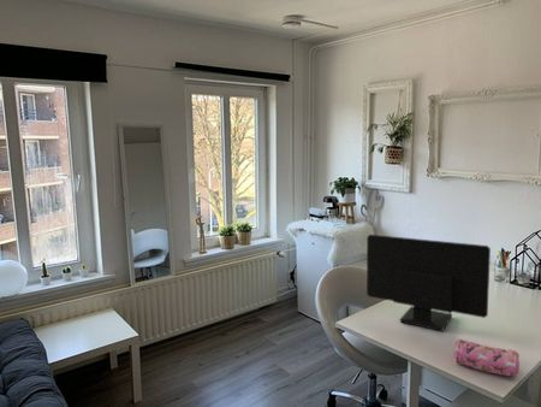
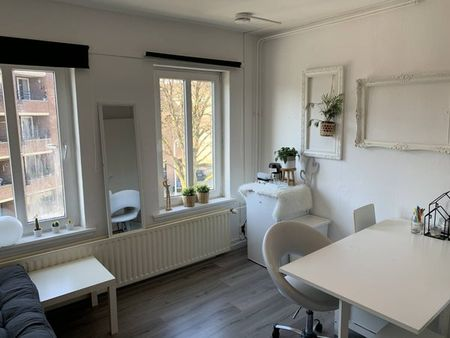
- pencil case [453,338,521,378]
- computer monitor [365,234,492,332]
